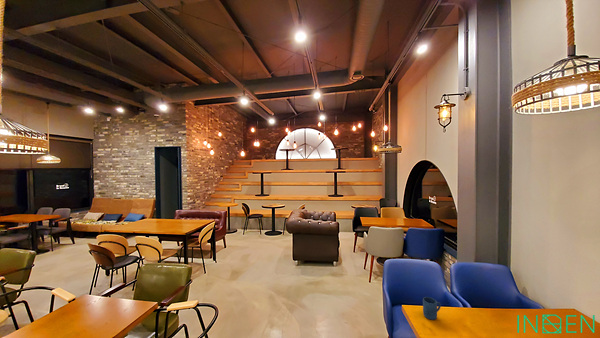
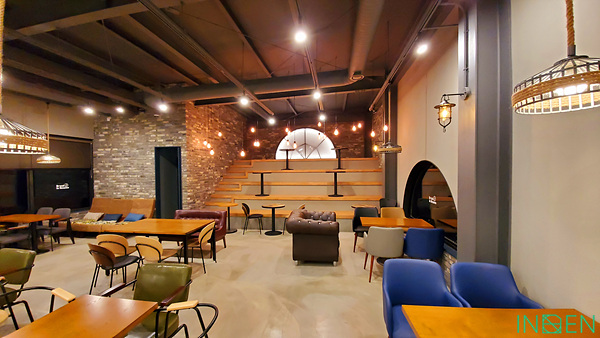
- mug [422,296,442,321]
